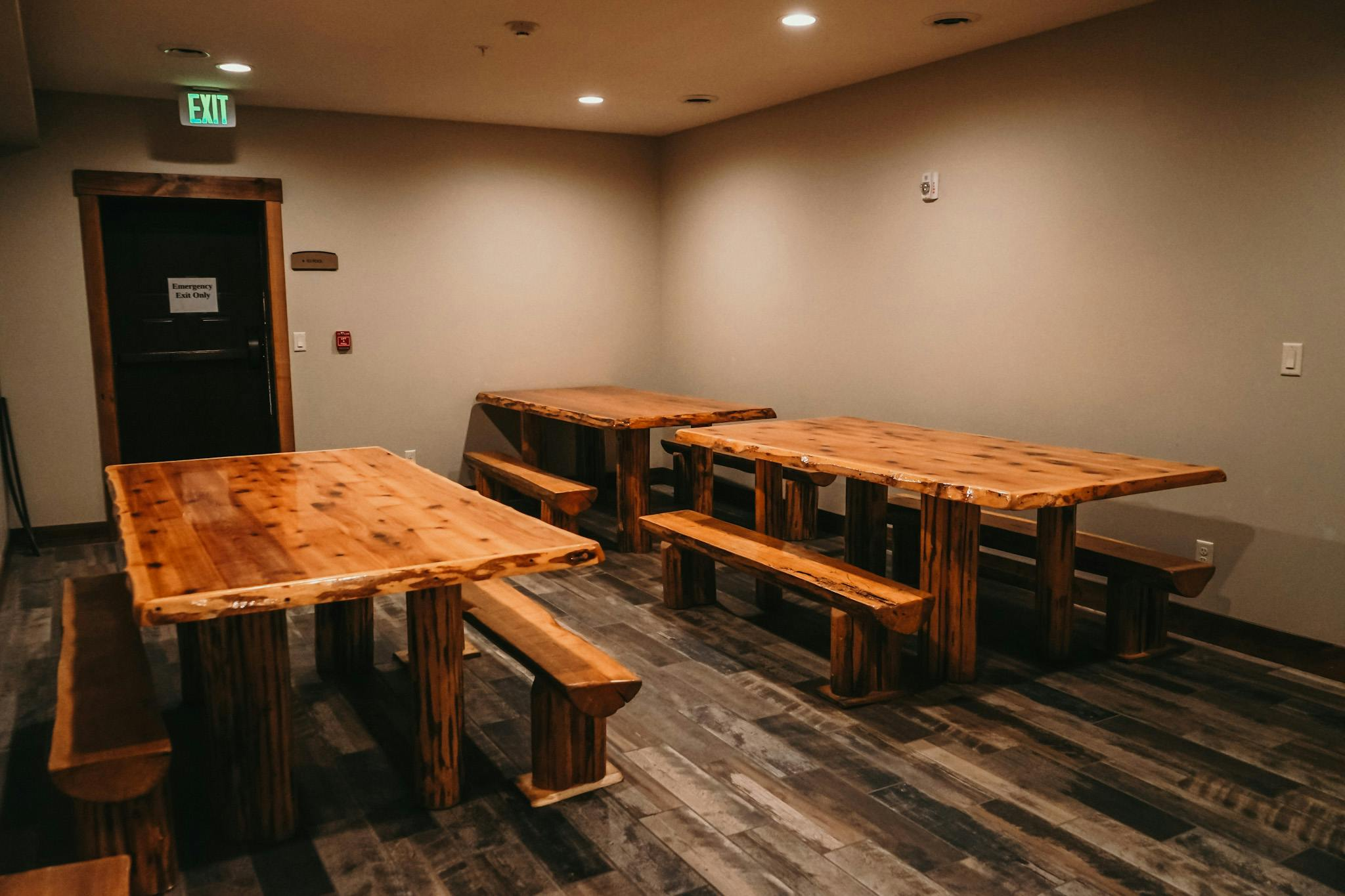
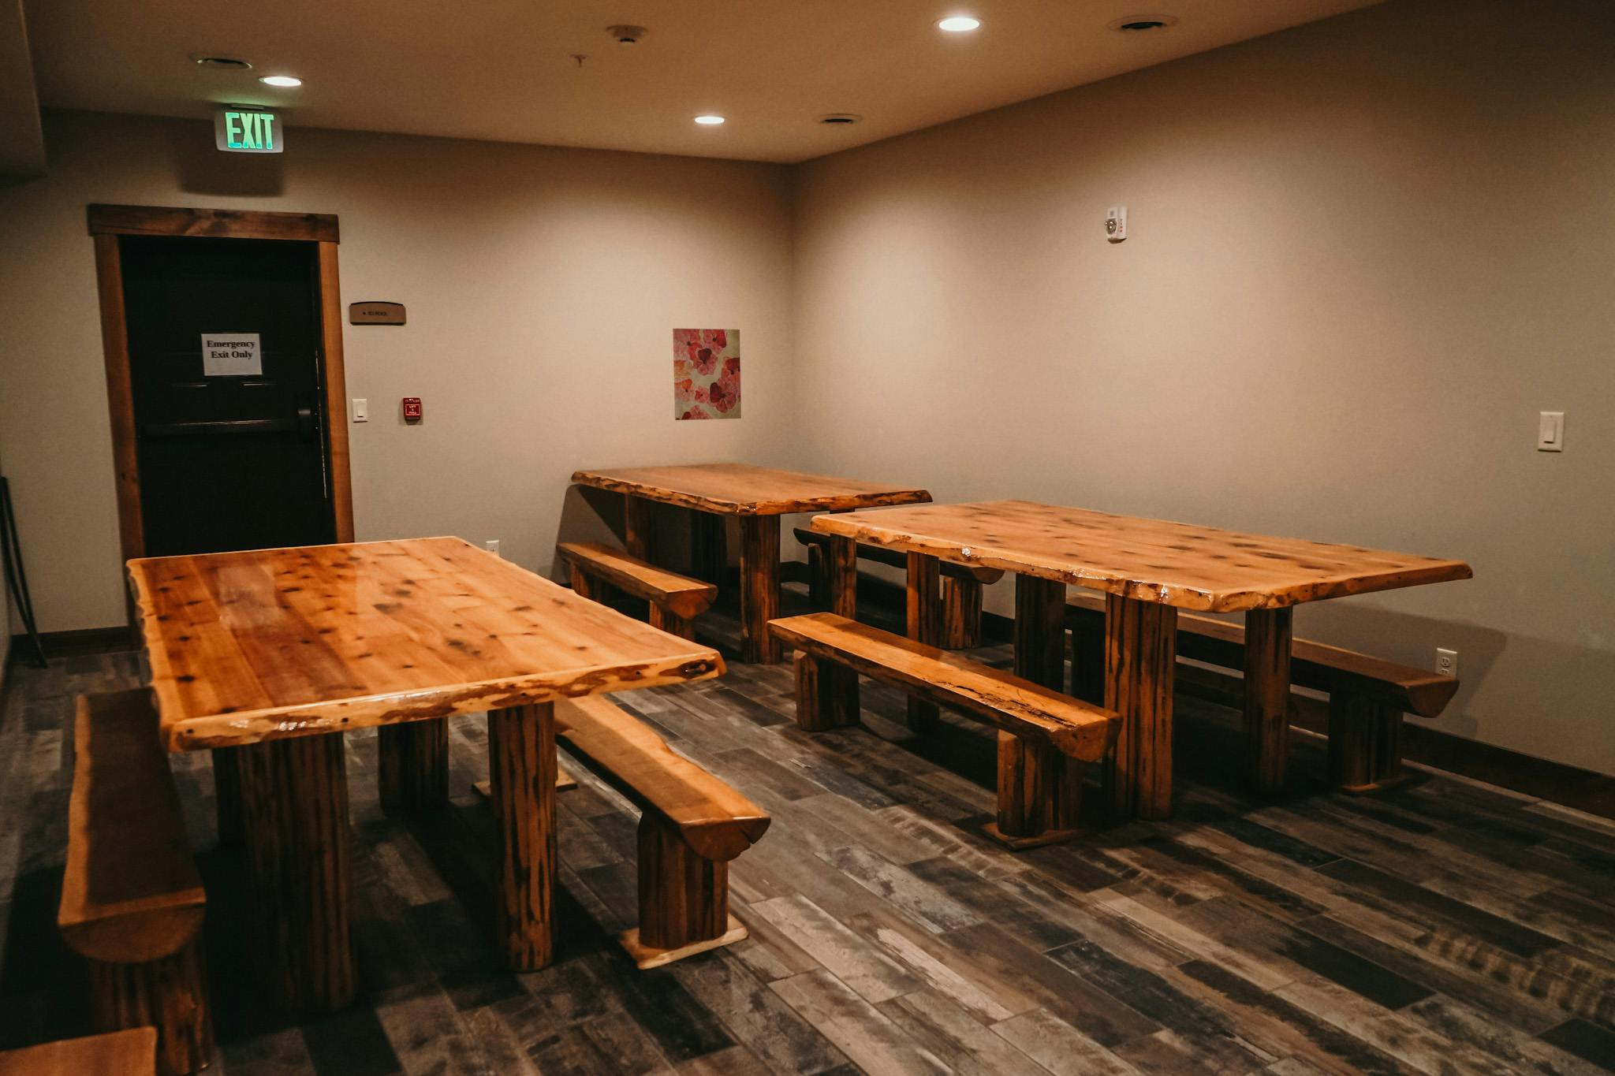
+ wall art [672,328,742,422]
